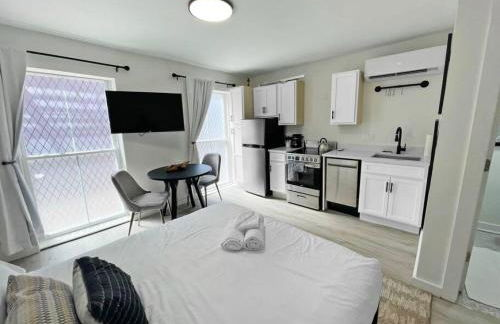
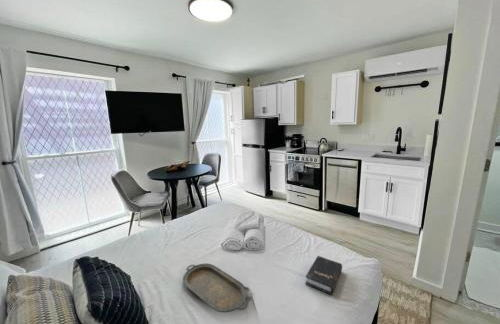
+ hardback book [304,255,343,296]
+ serving tray [182,263,251,313]
